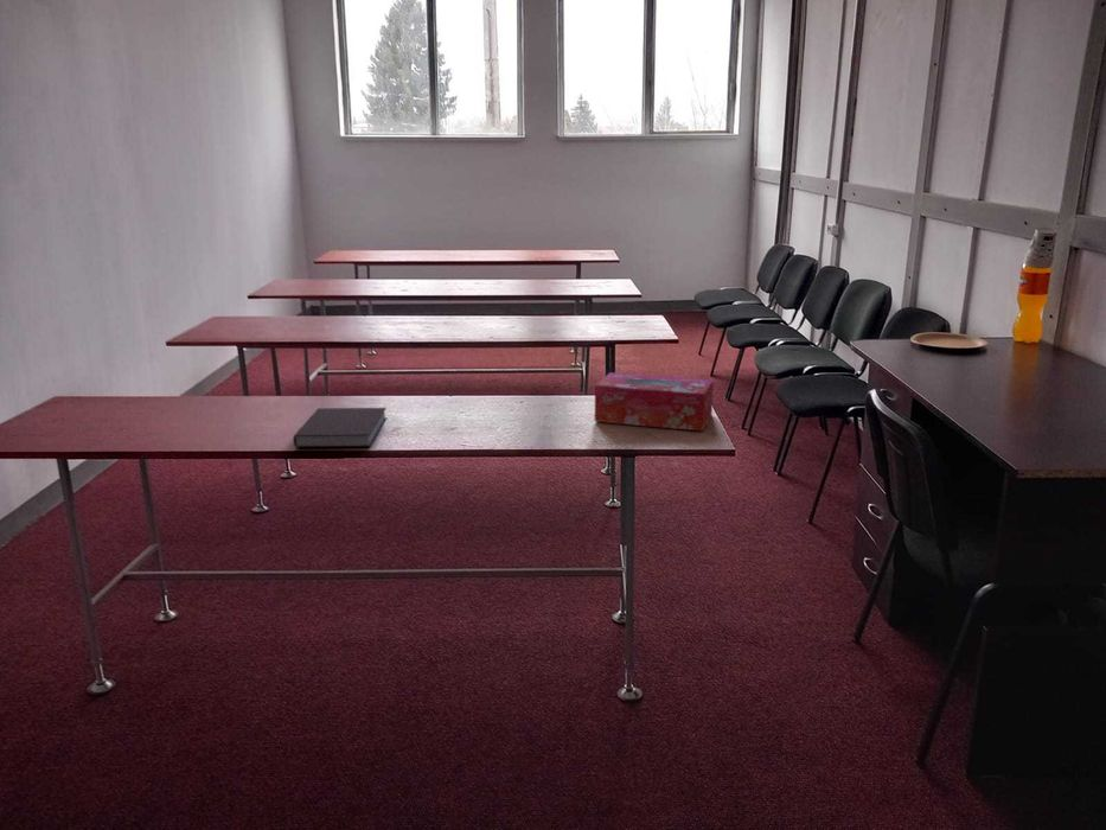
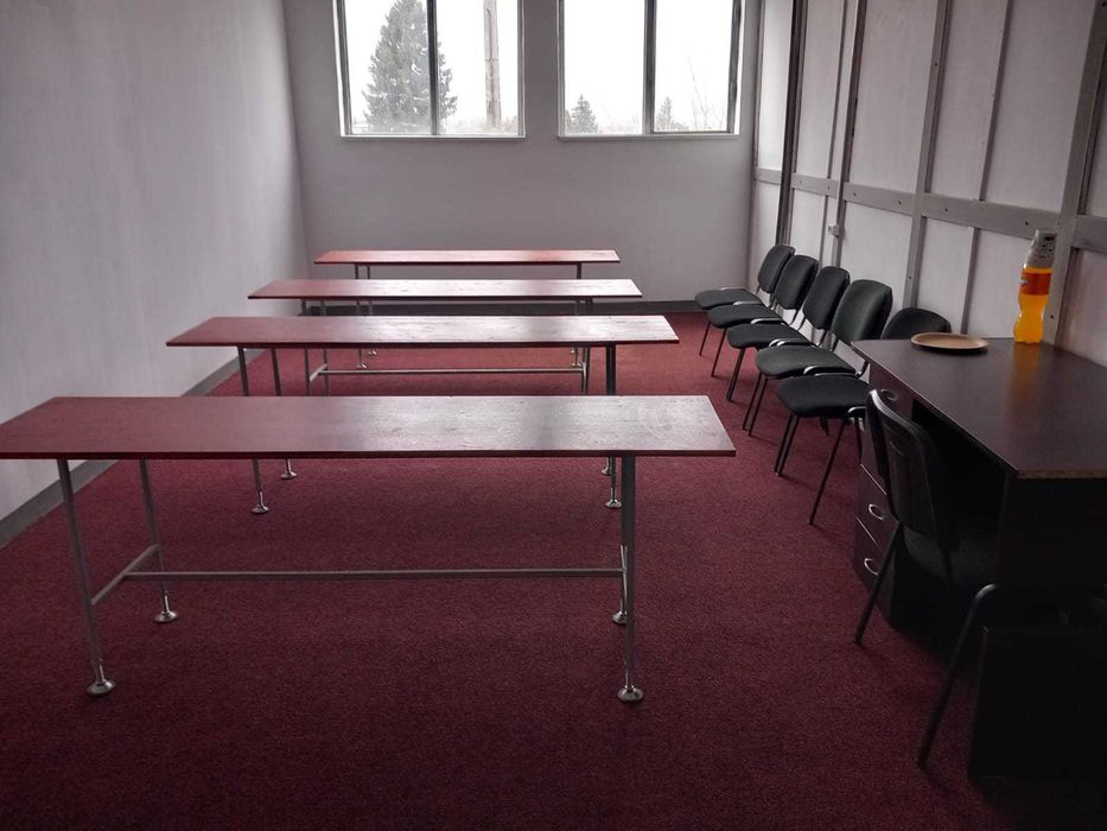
- notebook [293,407,388,448]
- tissue box [594,371,715,433]
